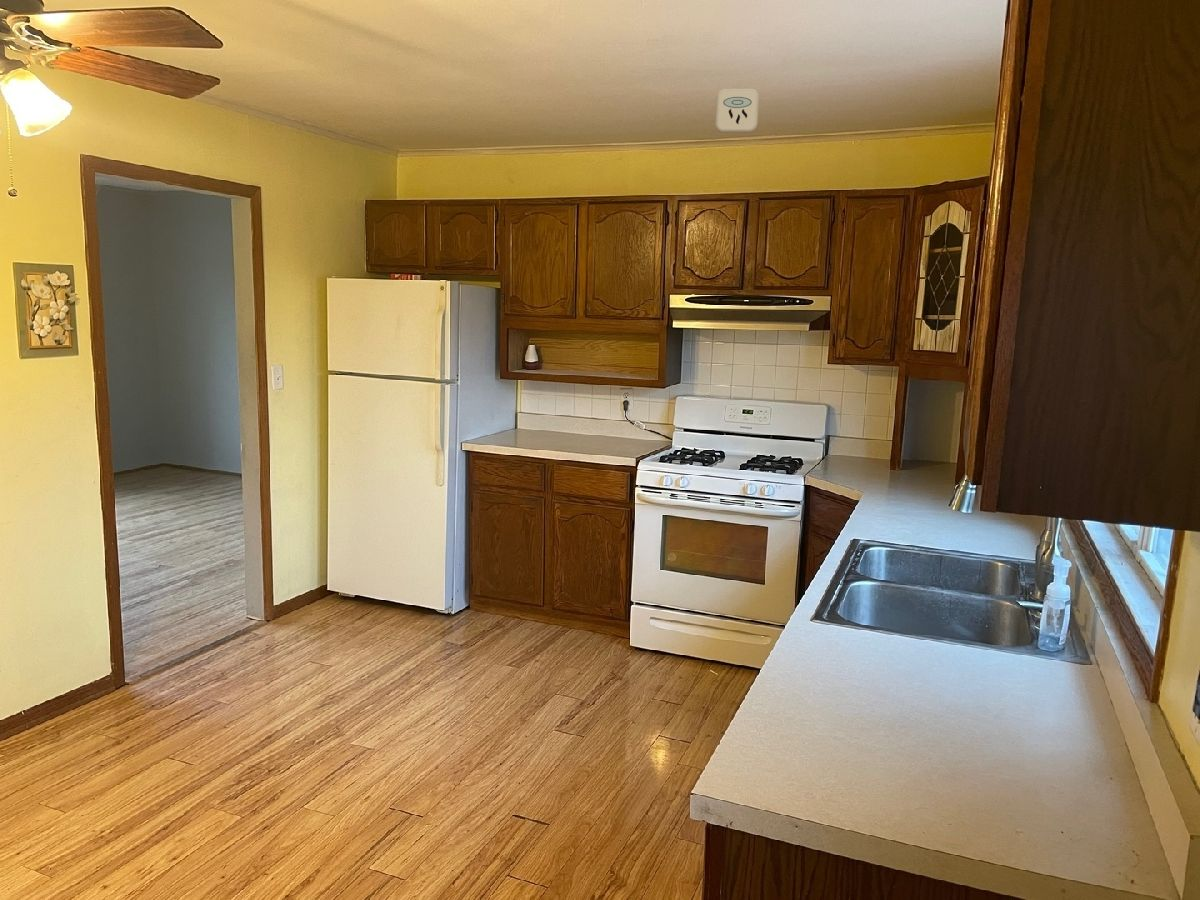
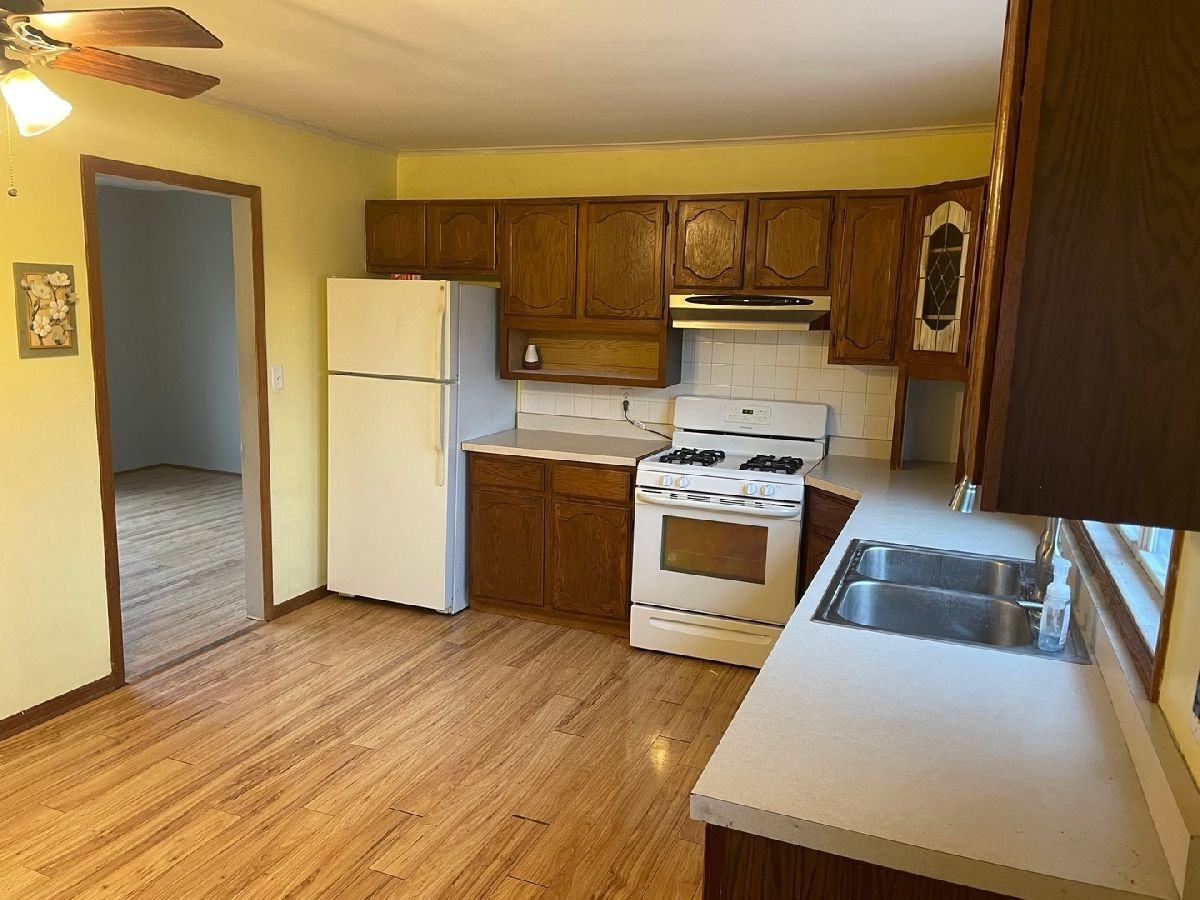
- smoke detector [714,88,760,134]
